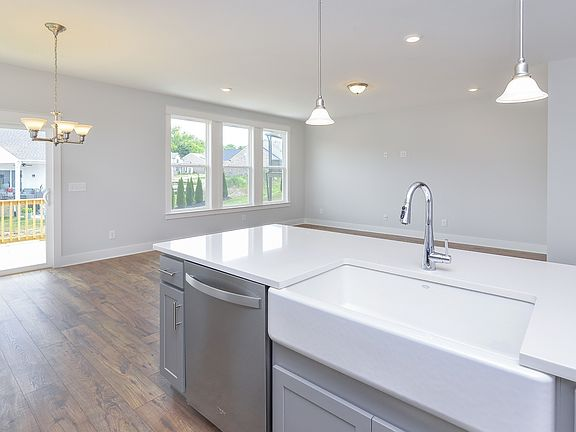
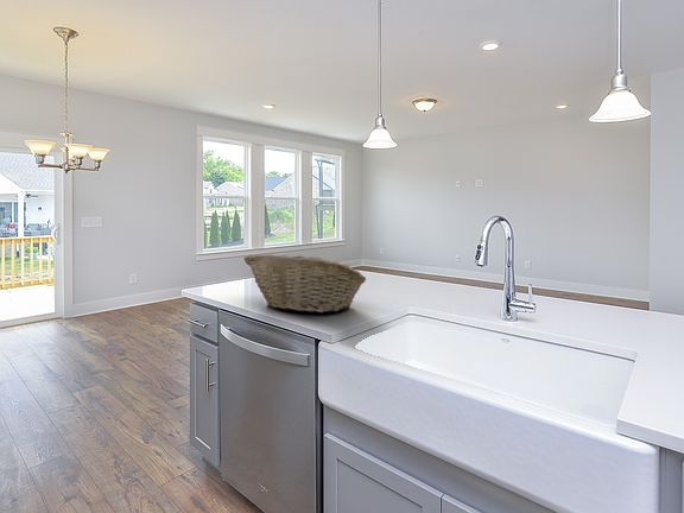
+ fruit basket [243,253,367,314]
